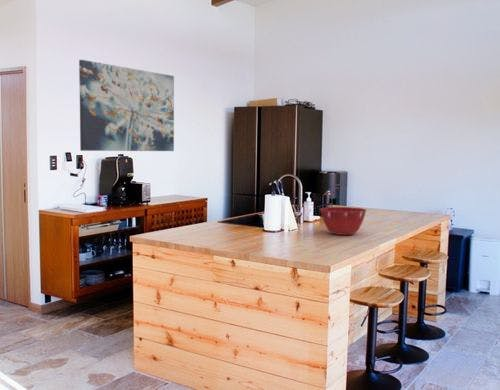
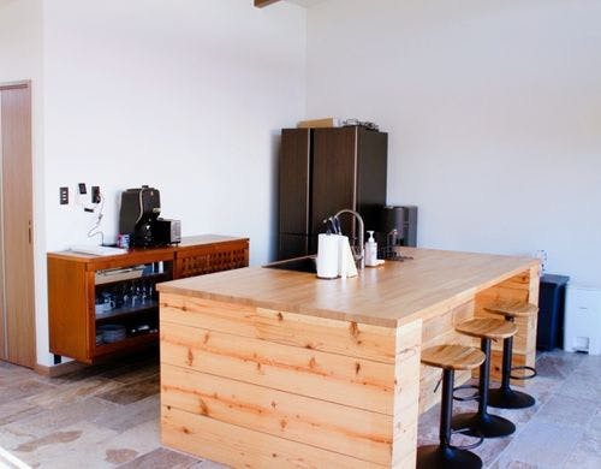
- mixing bowl [319,206,367,236]
- wall art [78,59,175,152]
